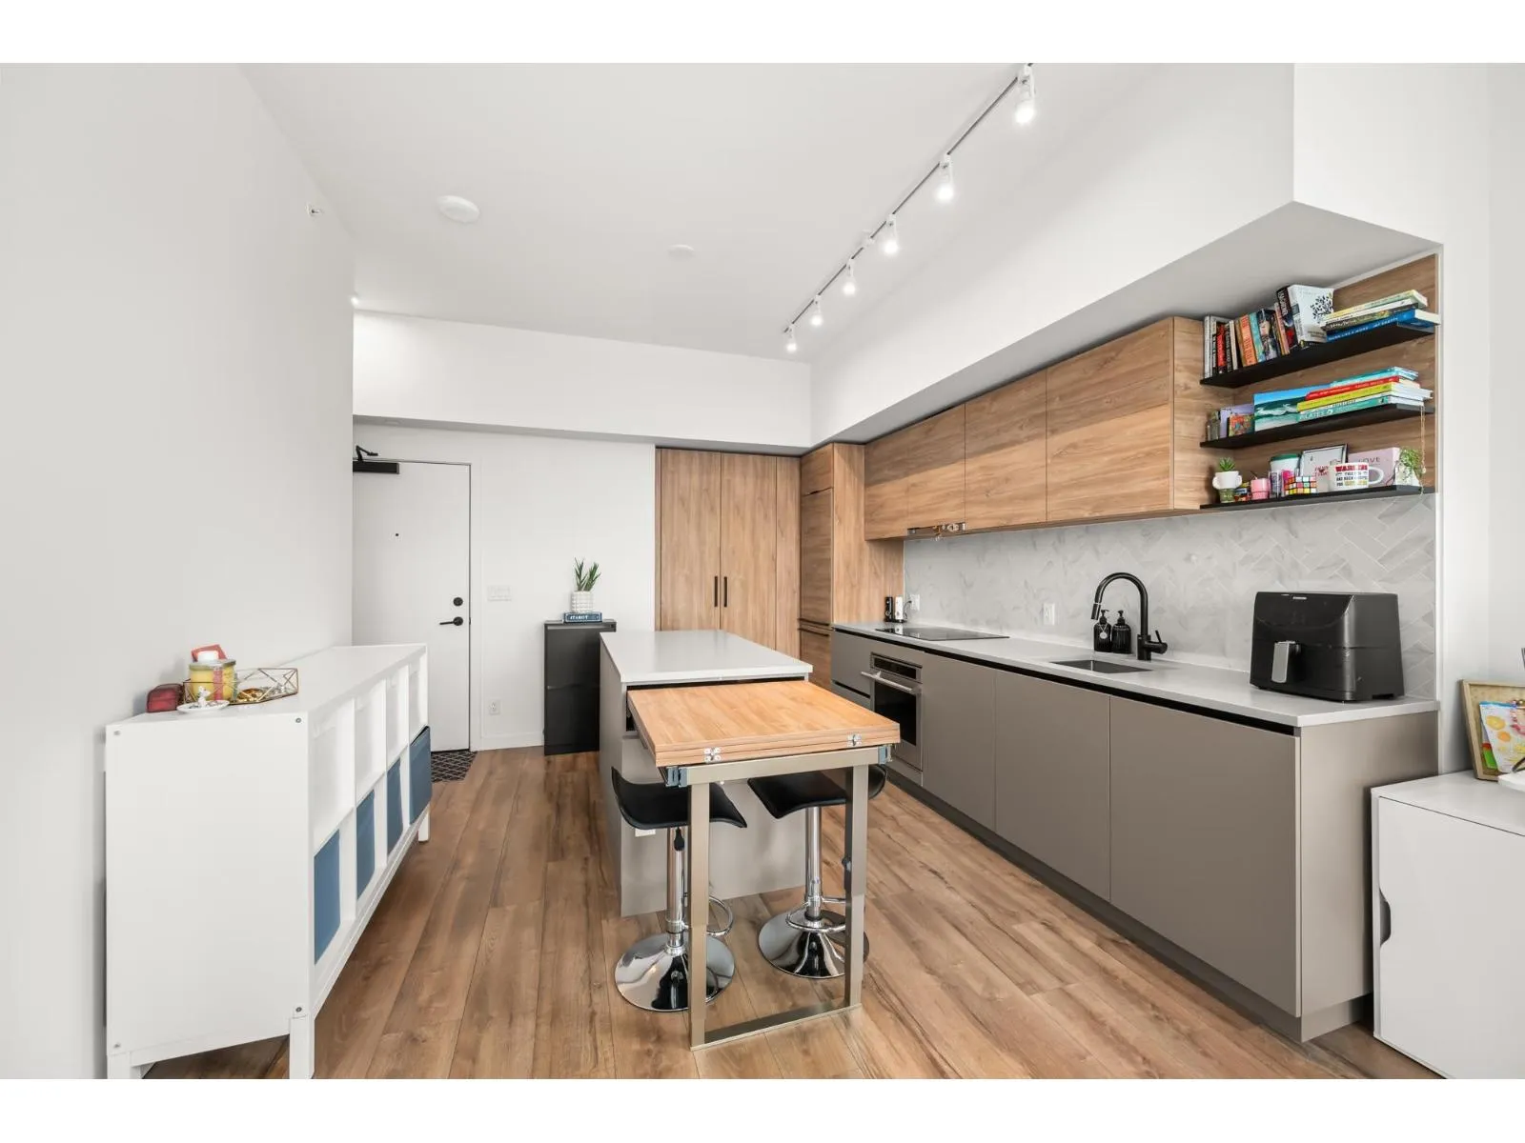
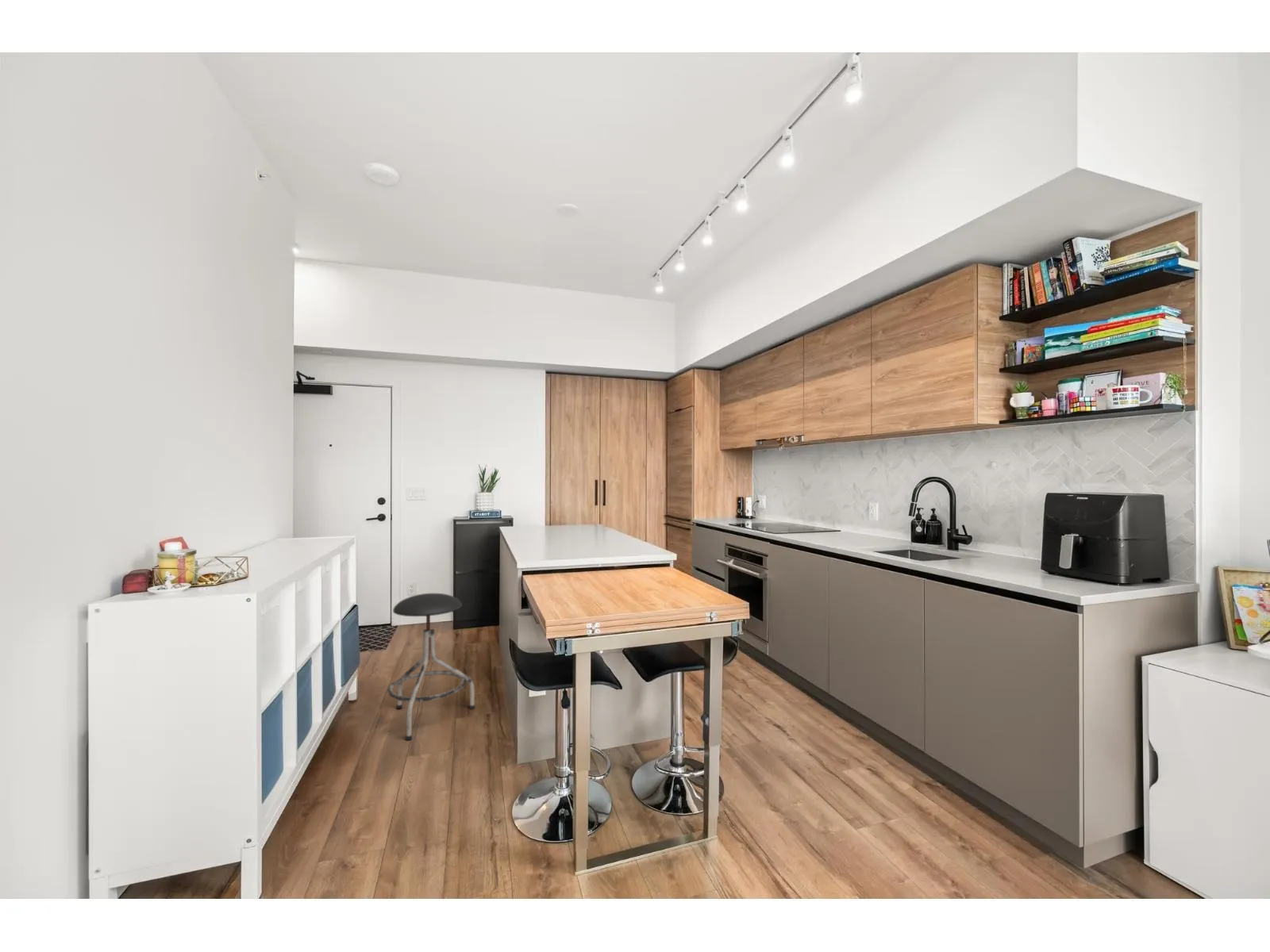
+ stool [387,593,475,741]
